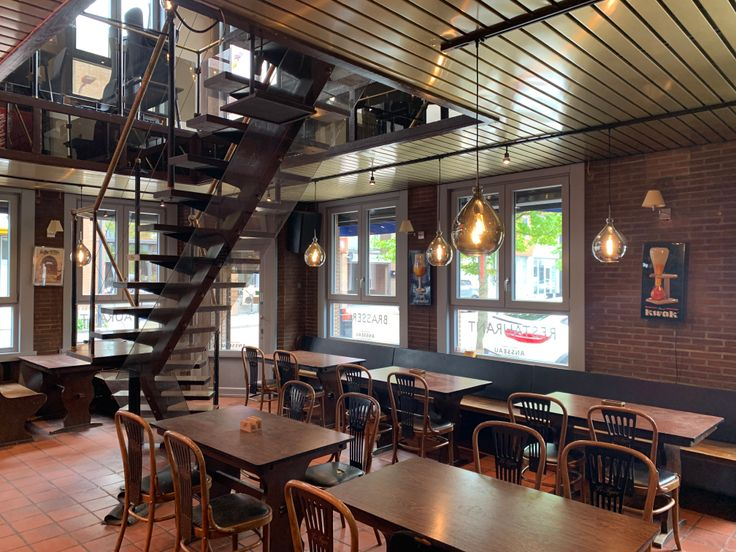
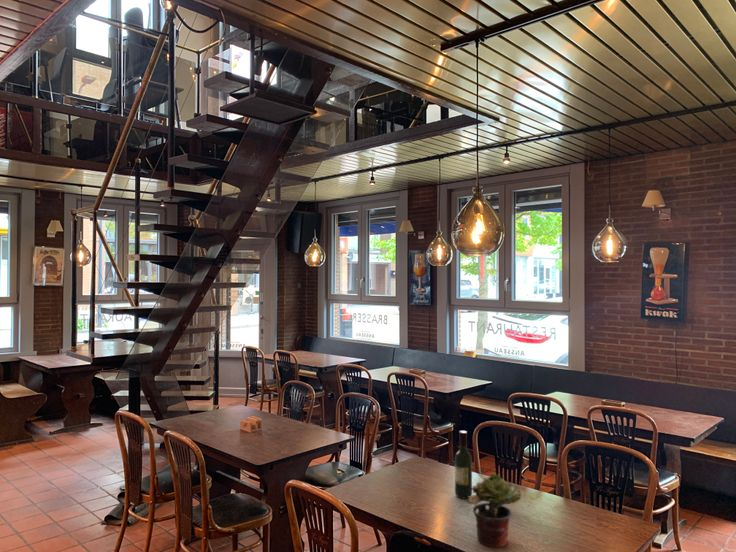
+ wine bottle [454,430,473,500]
+ potted plant [467,472,522,548]
